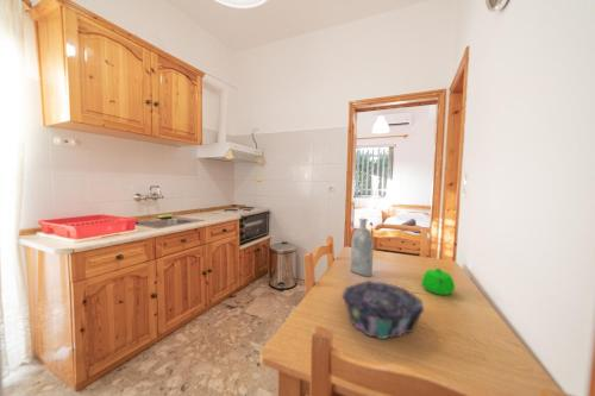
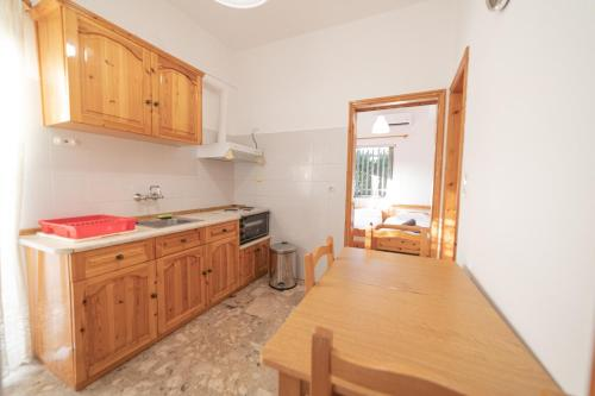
- teapot [421,268,456,296]
- bottle [350,218,375,277]
- decorative bowl [340,279,426,340]
